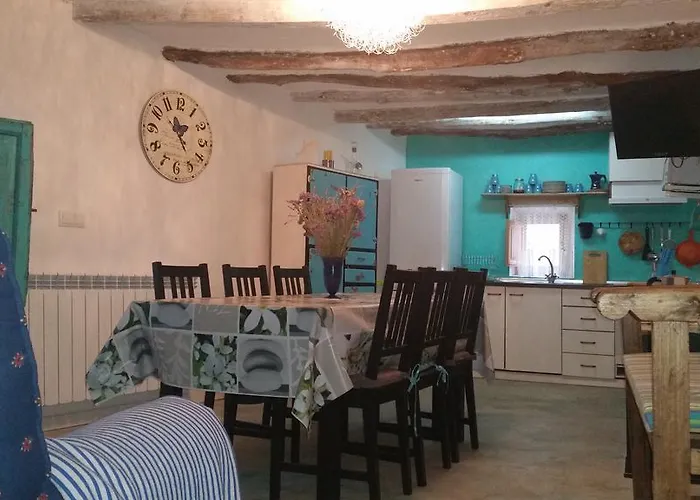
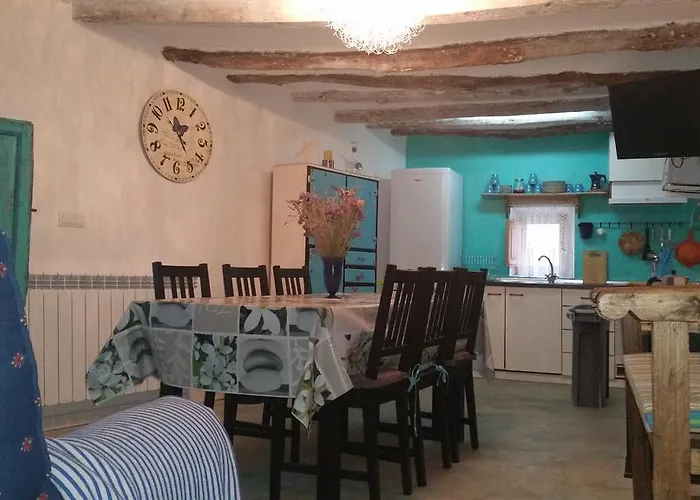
+ trash can [565,303,611,409]
